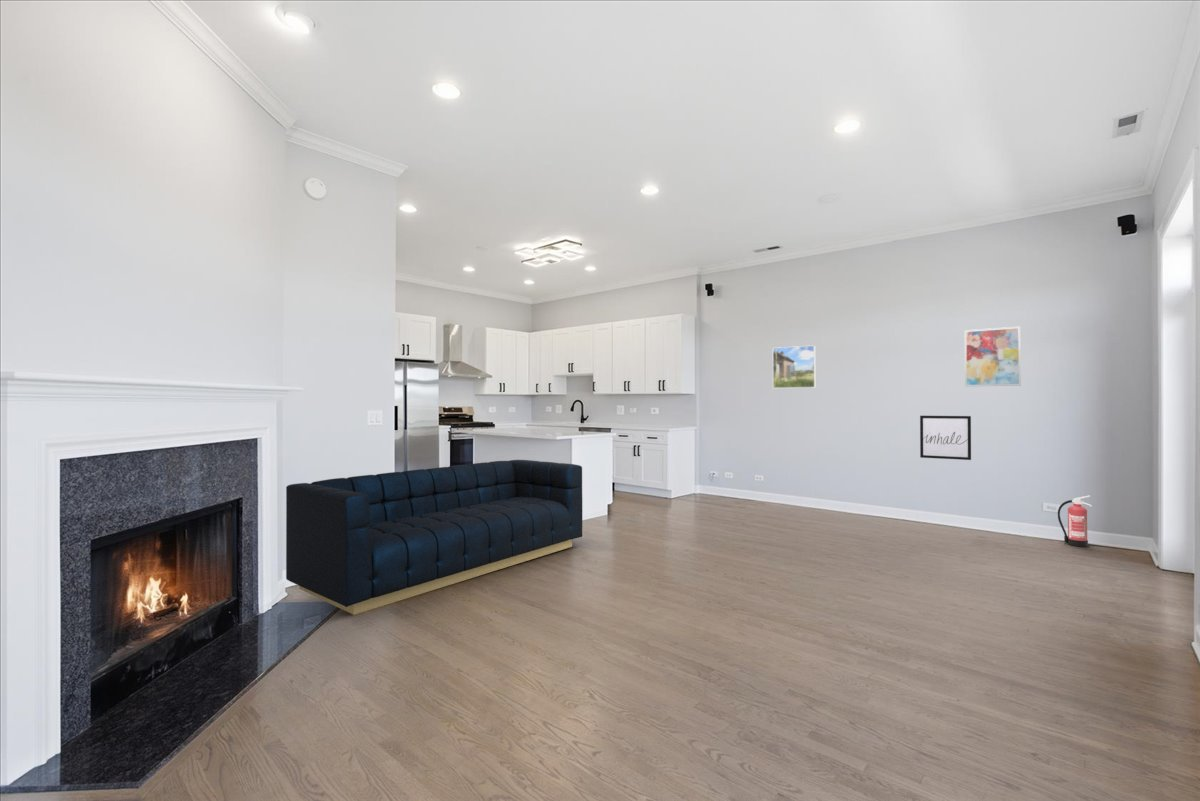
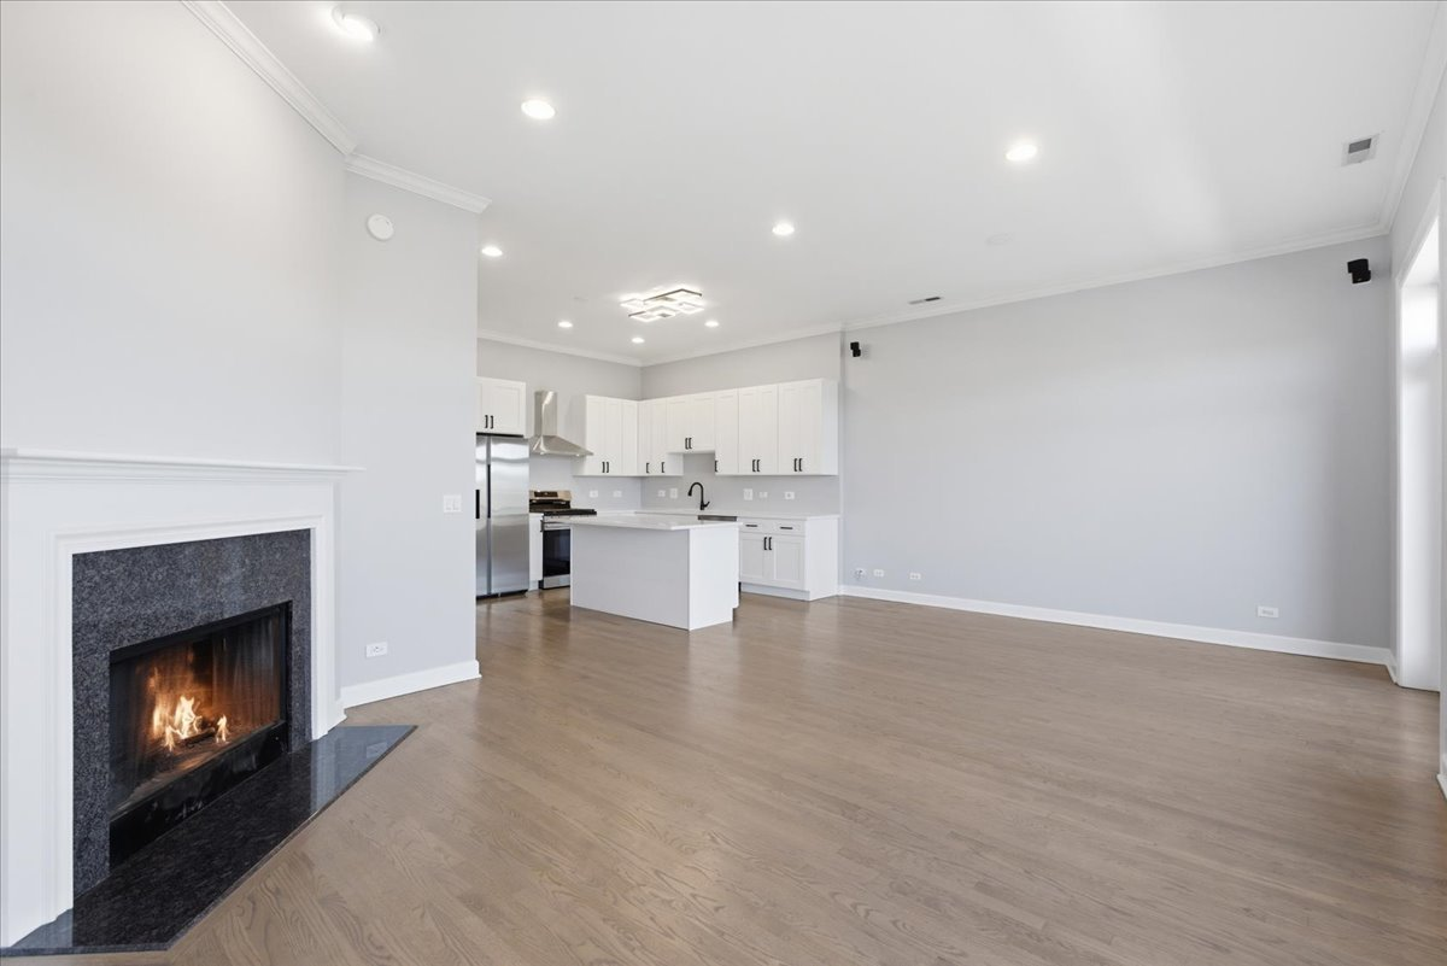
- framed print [772,344,816,389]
- fire extinguisher [1057,494,1093,548]
- wall art [919,415,972,461]
- wall art [964,326,1022,388]
- sofa [285,459,583,616]
